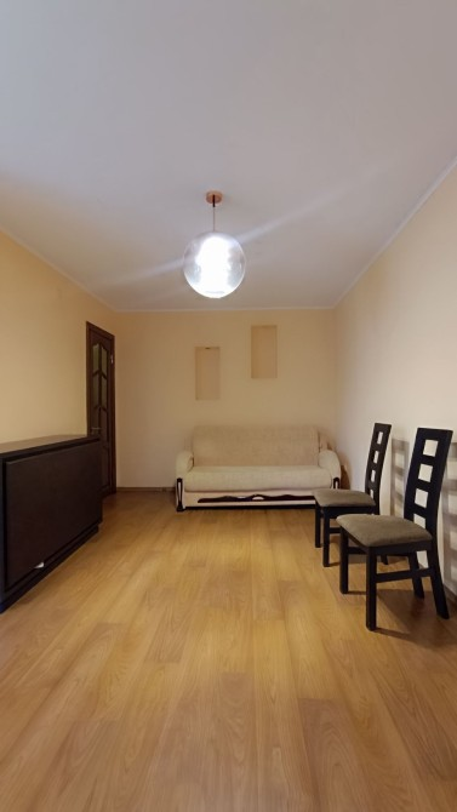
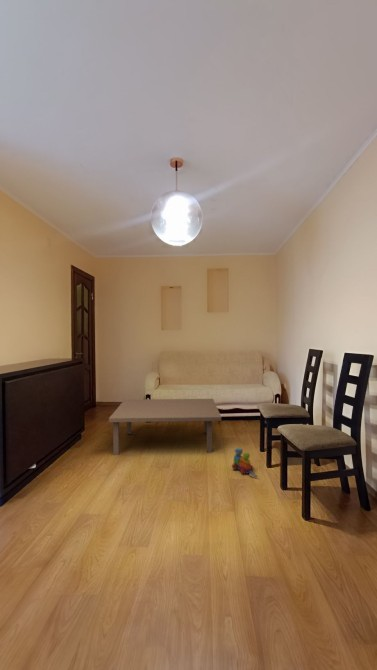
+ toy train [231,447,261,481]
+ coffee table [108,398,222,456]
